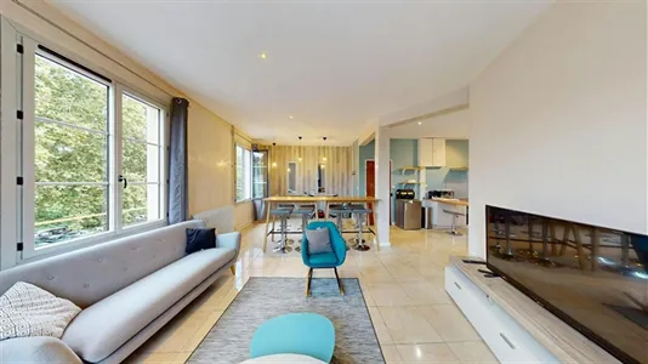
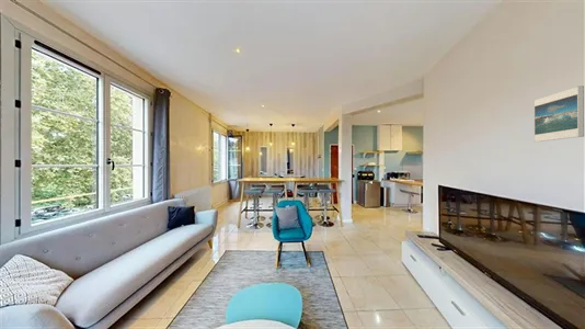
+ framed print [534,86,585,143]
